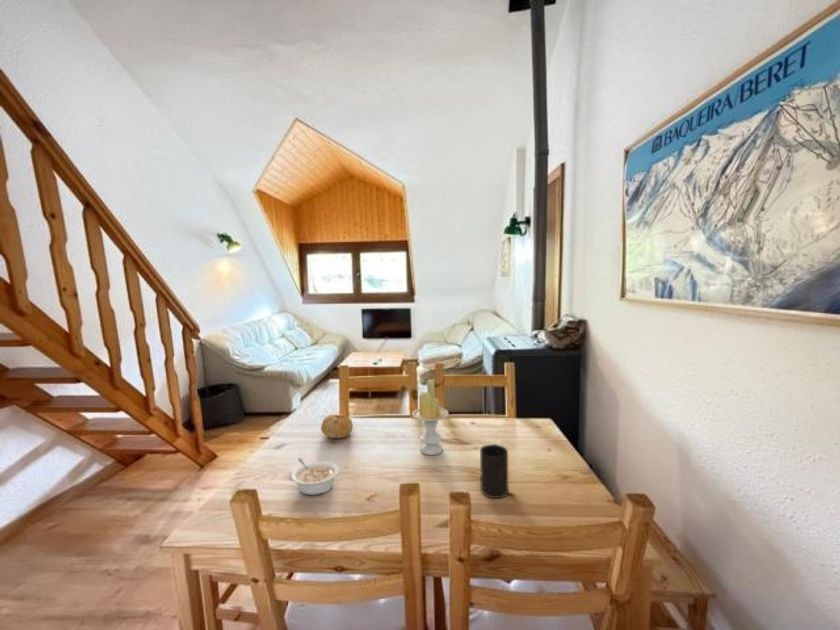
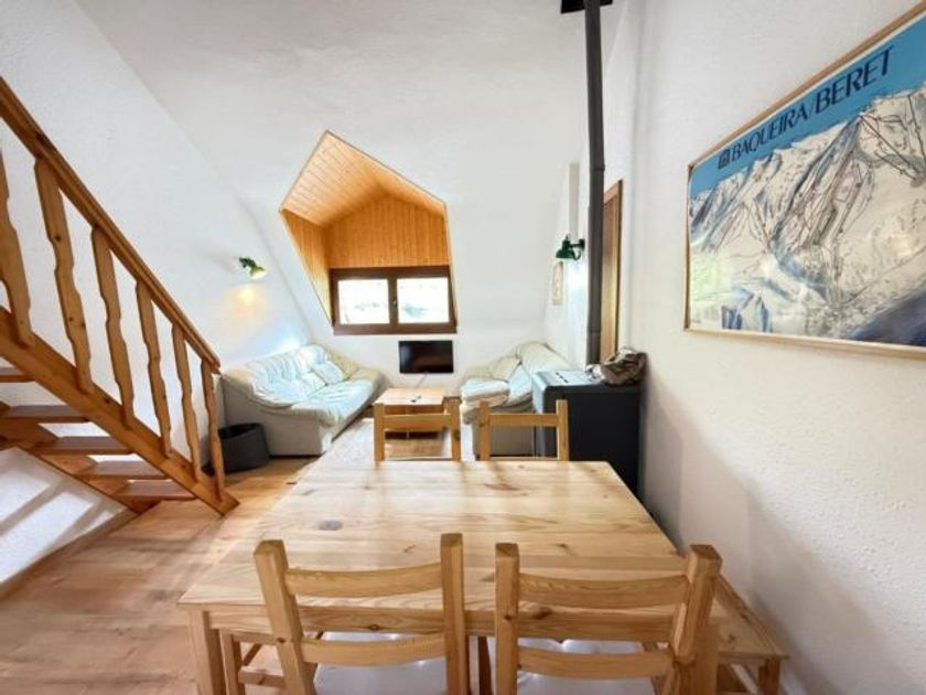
- legume [290,457,340,496]
- candle [411,378,450,456]
- cup [479,443,509,499]
- fruit [320,414,354,439]
